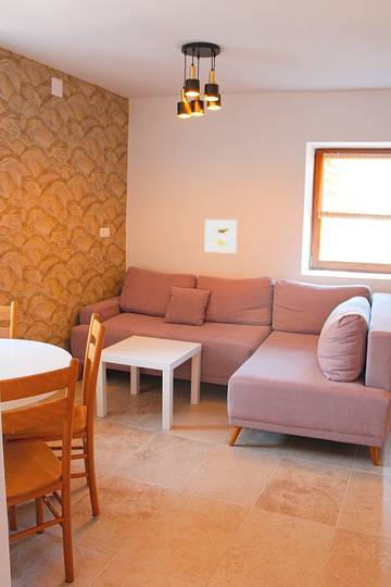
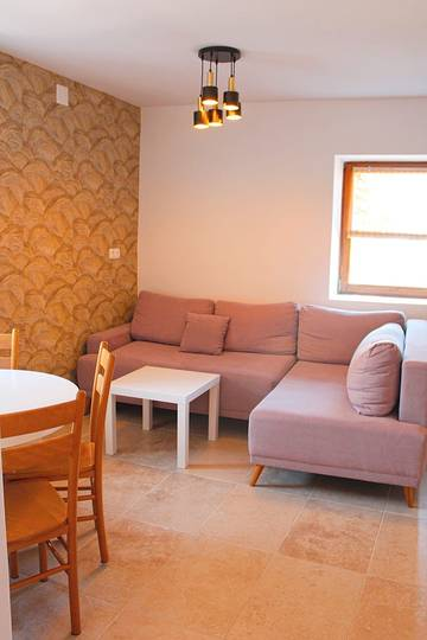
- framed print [203,218,238,254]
